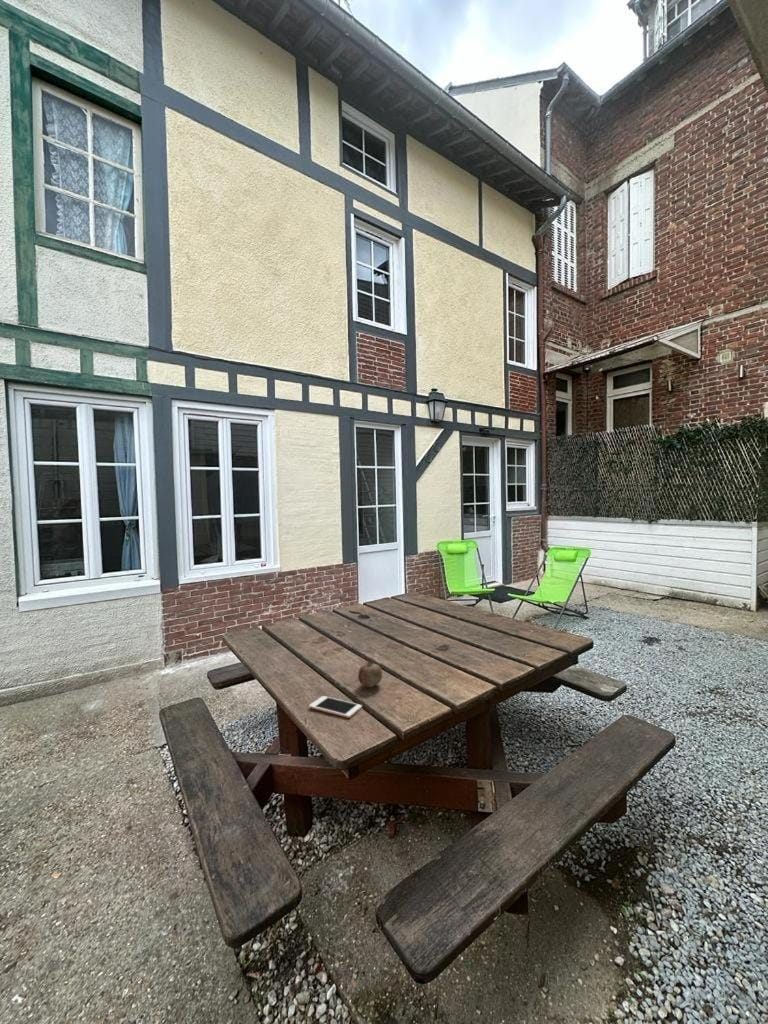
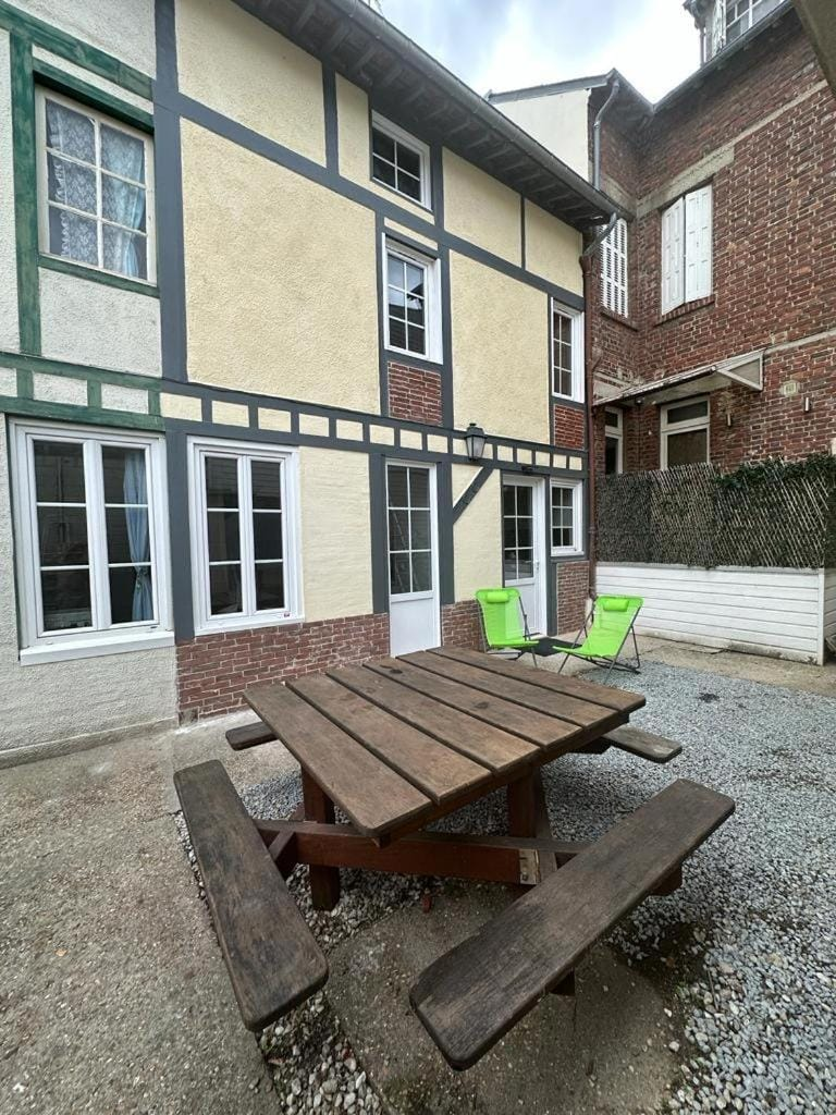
- fruit [357,660,383,688]
- cell phone [308,695,363,719]
